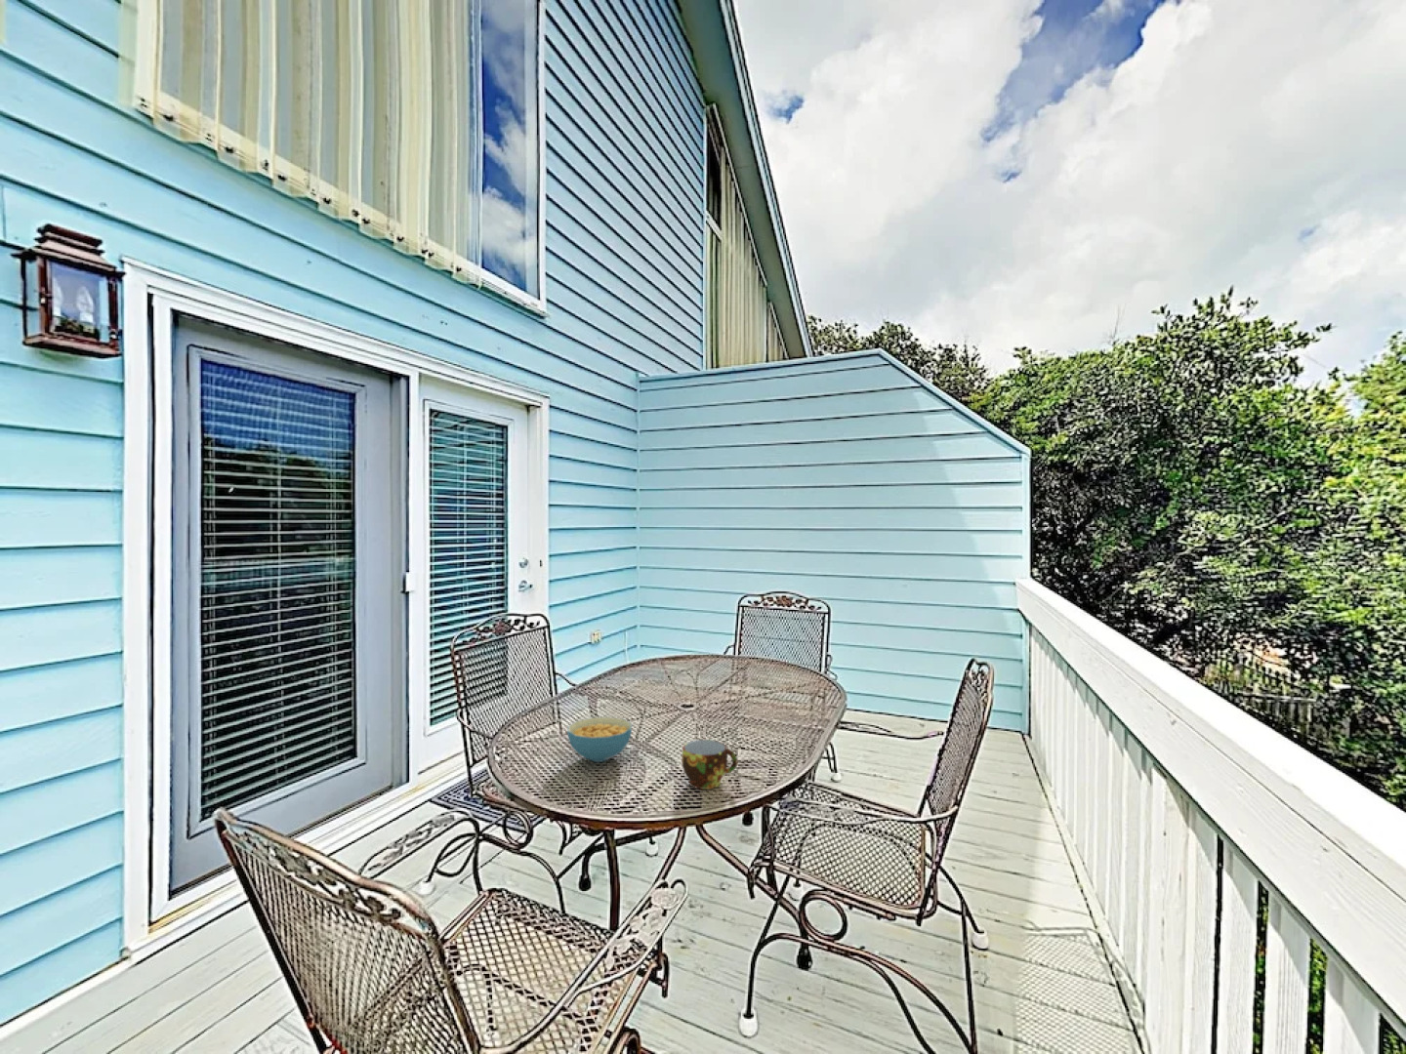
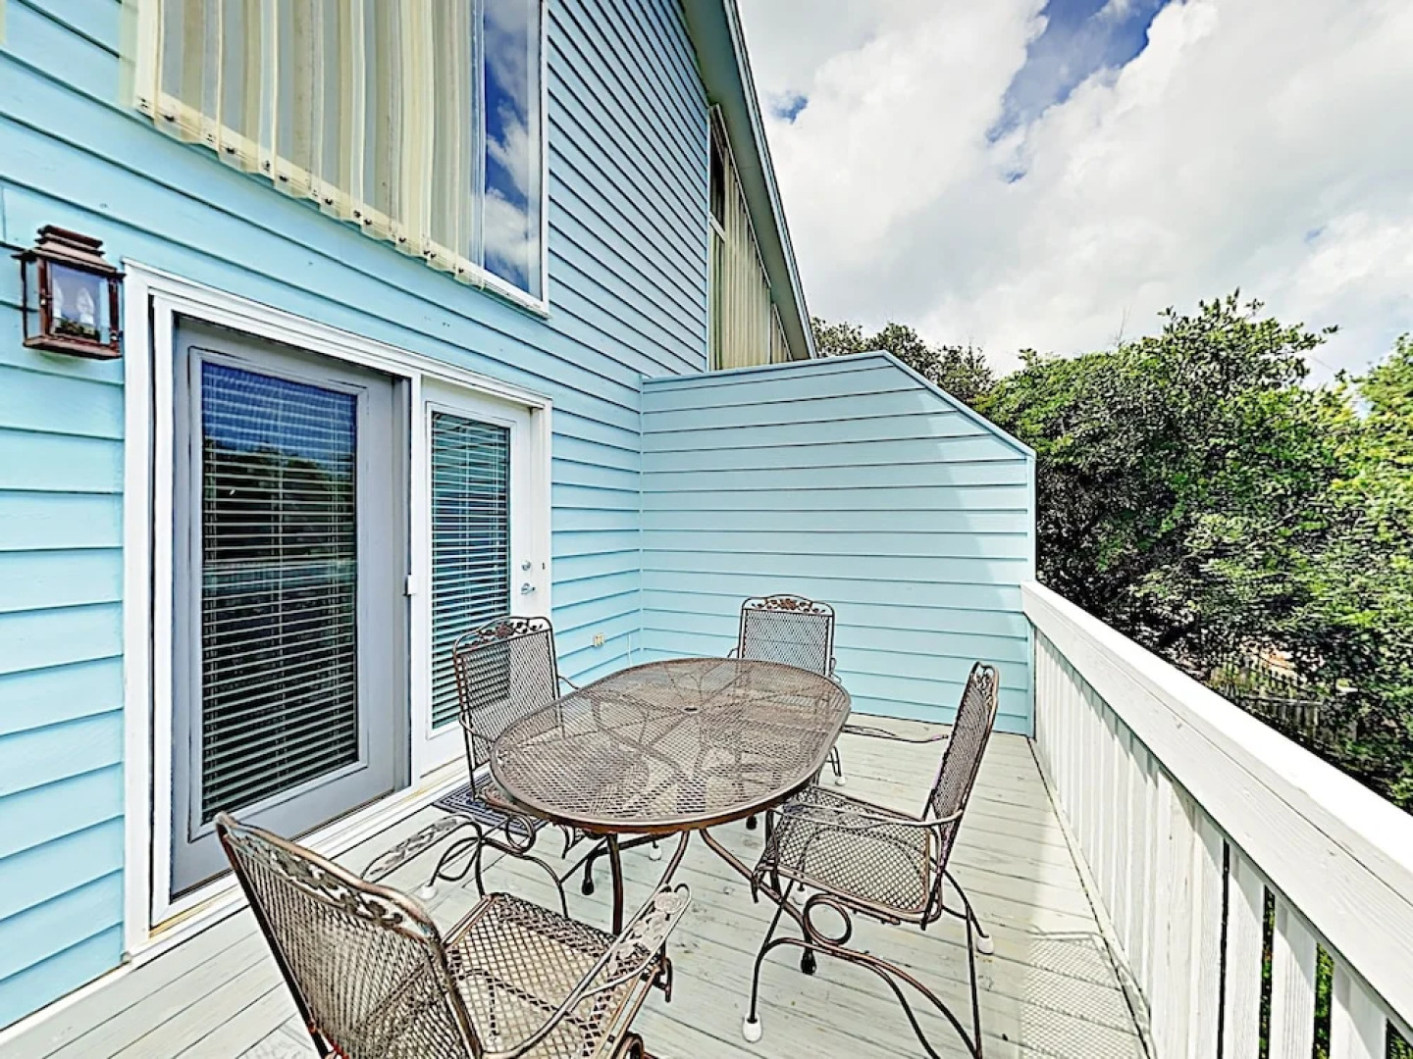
- cup [681,738,738,790]
- cereal bowl [567,716,632,763]
